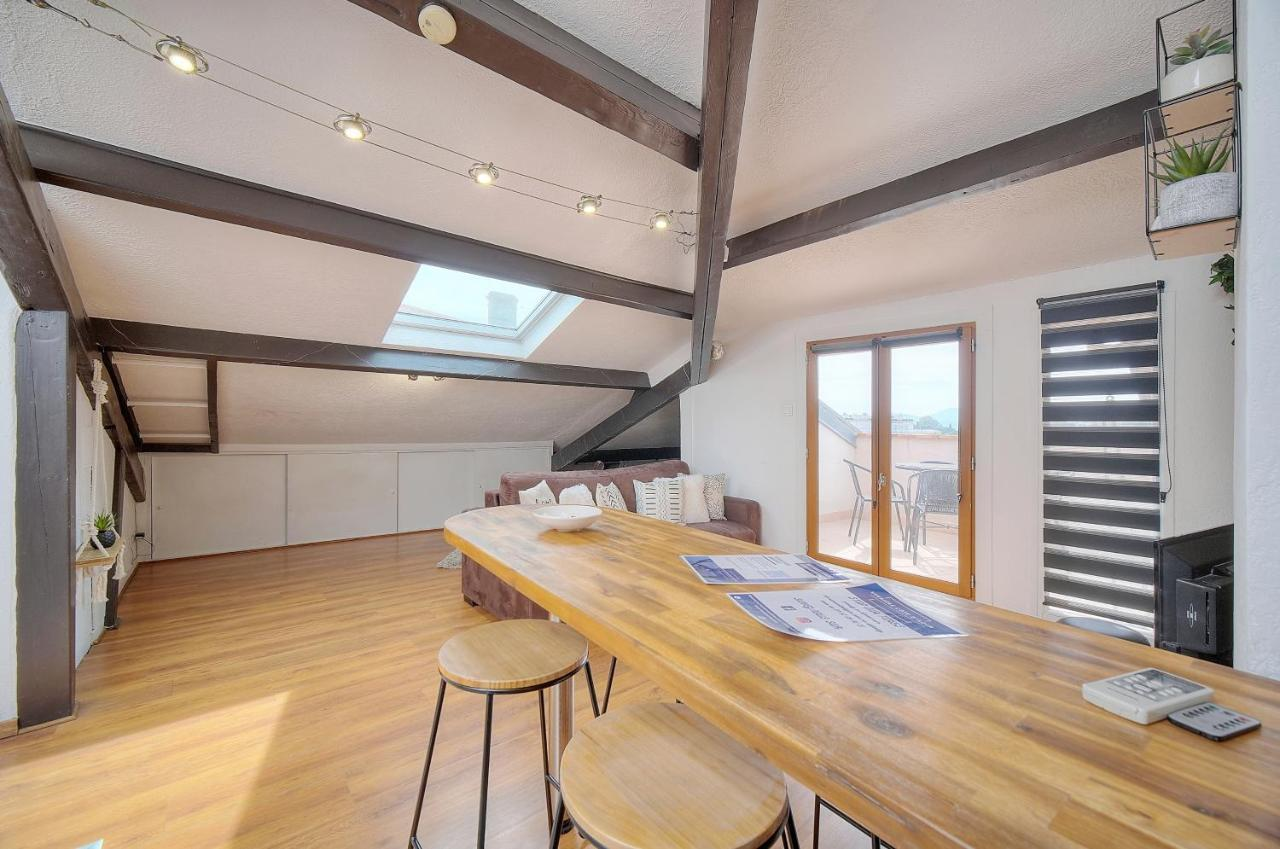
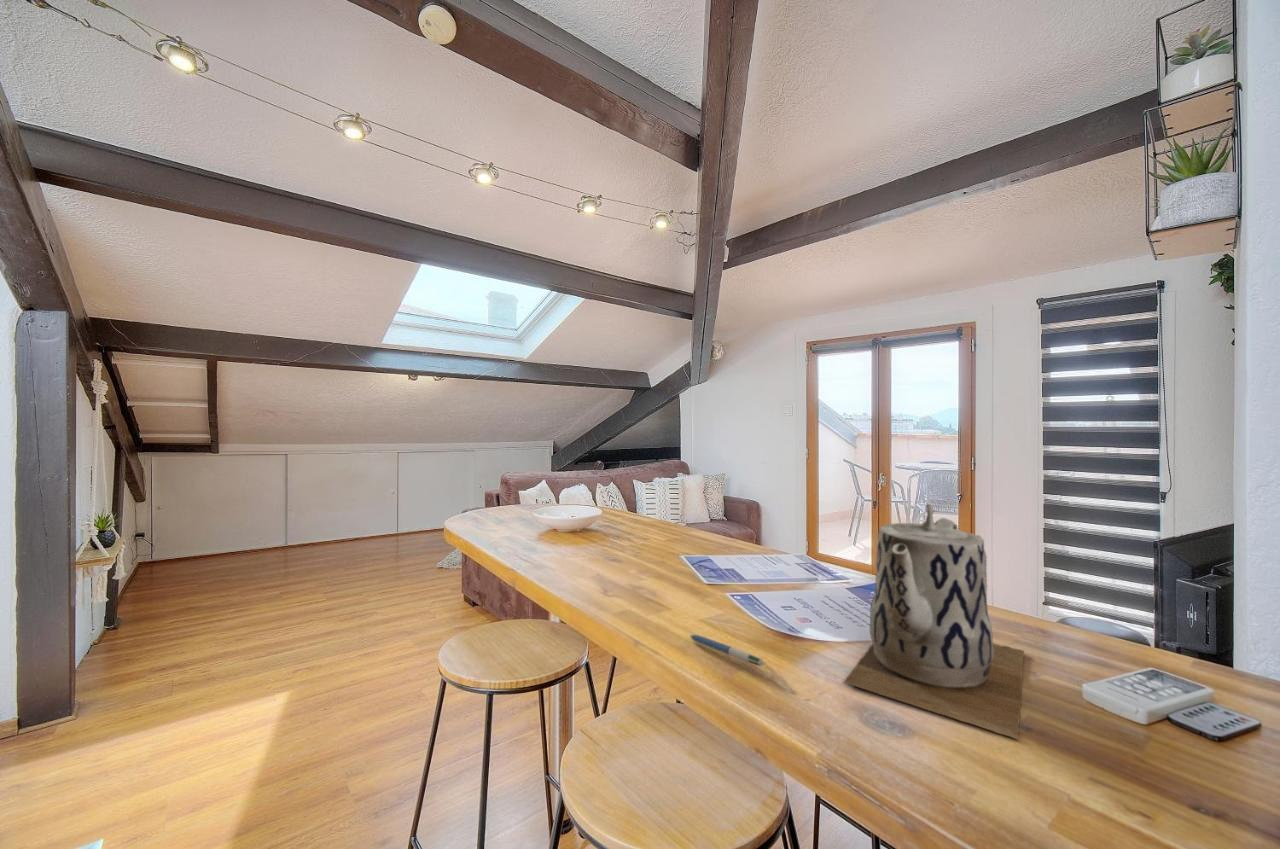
+ pen [689,634,766,667]
+ teapot [843,503,1025,740]
